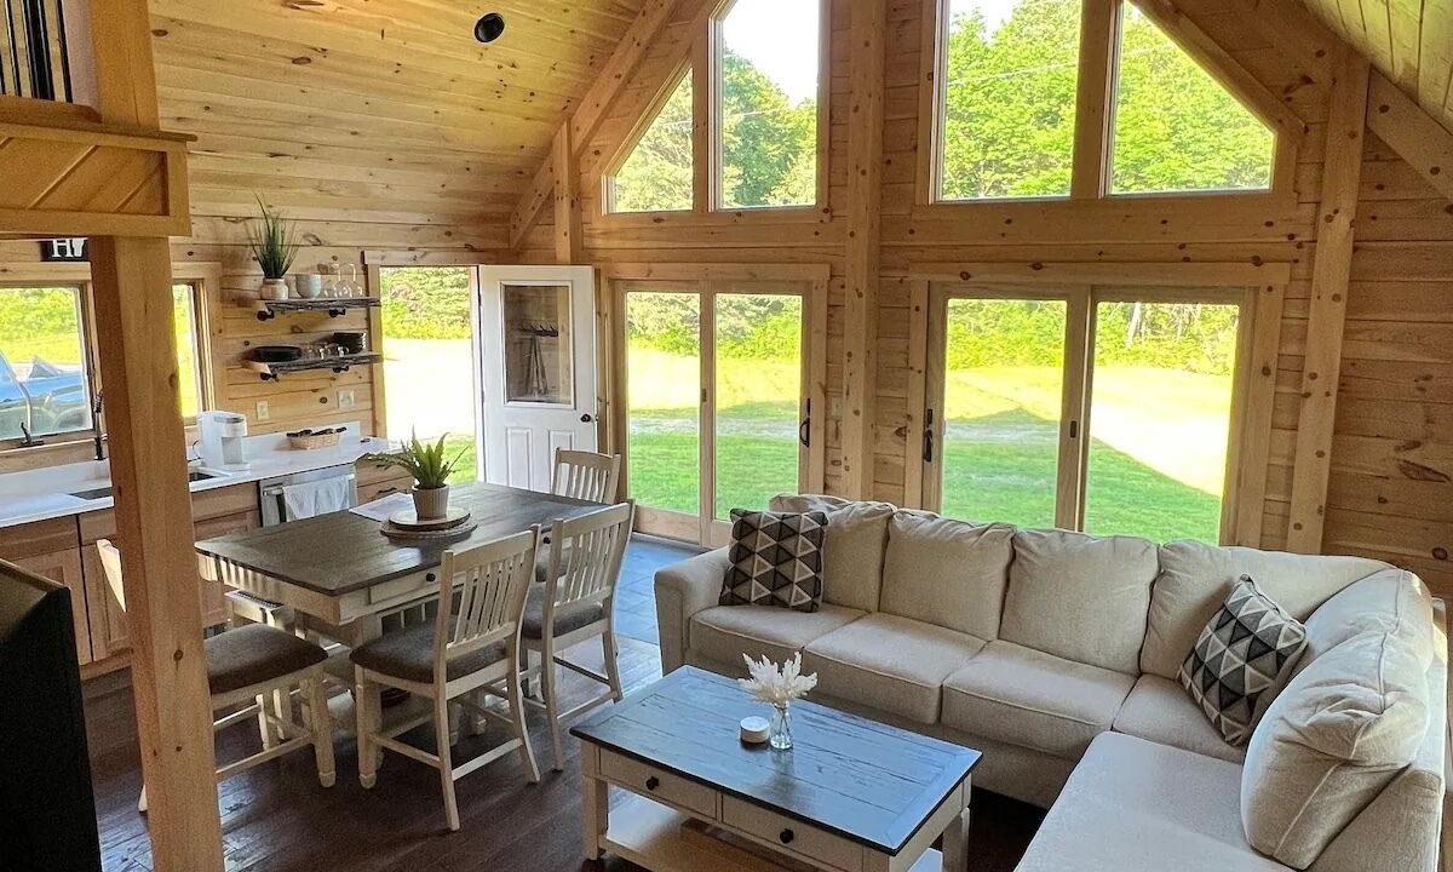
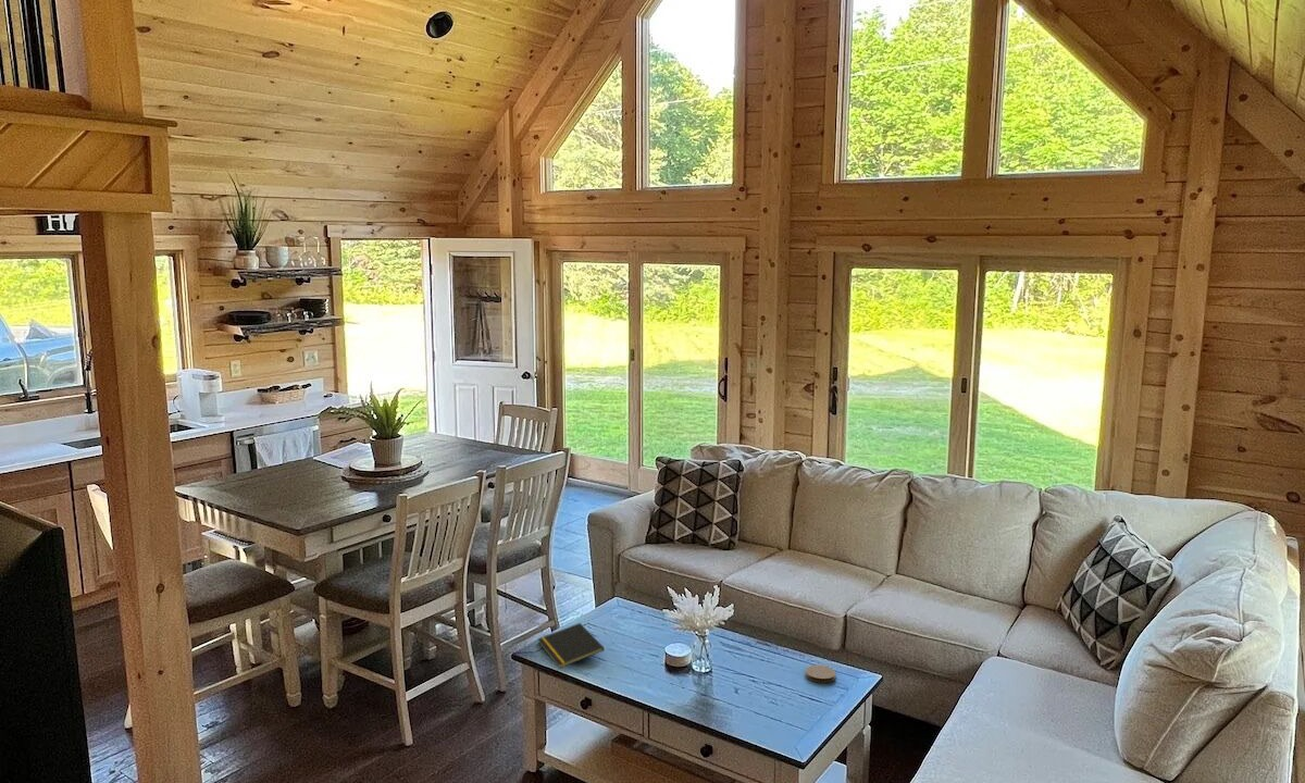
+ coaster [805,664,837,684]
+ notepad [537,622,606,670]
